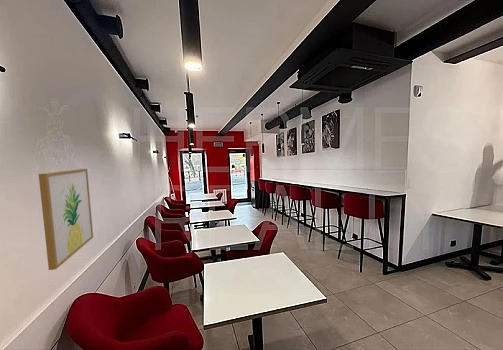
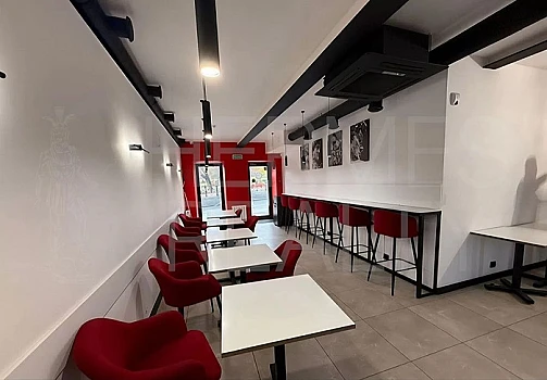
- wall art [38,168,94,271]
